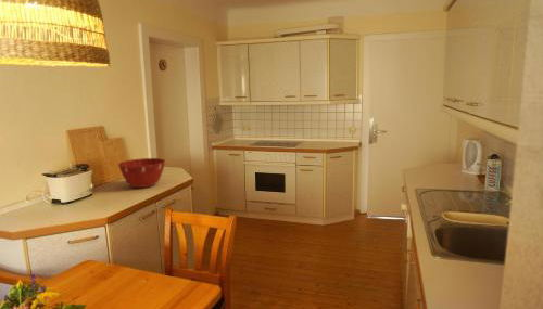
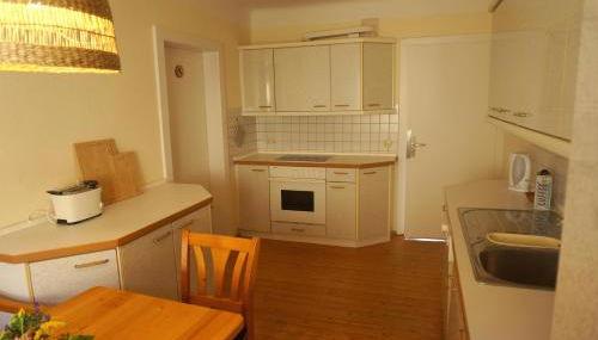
- mixing bowl [117,157,166,189]
